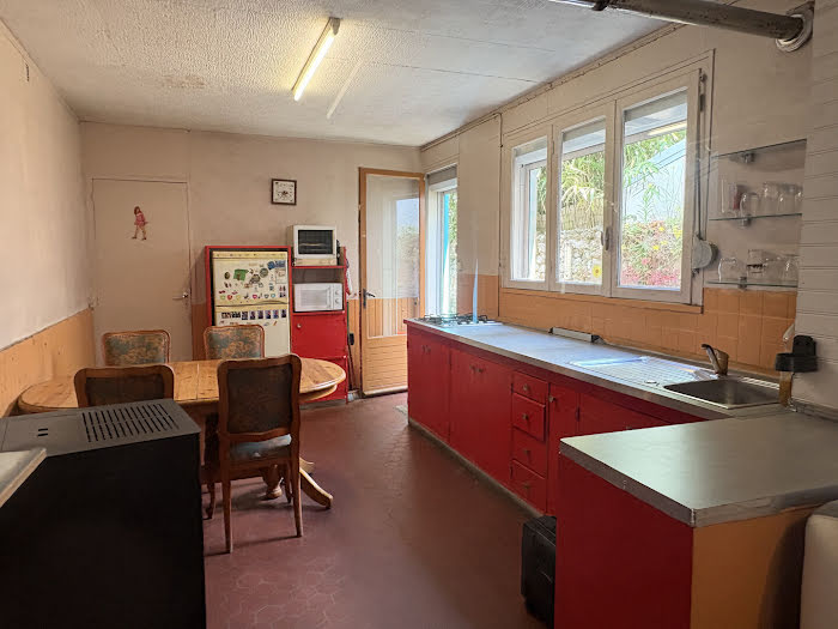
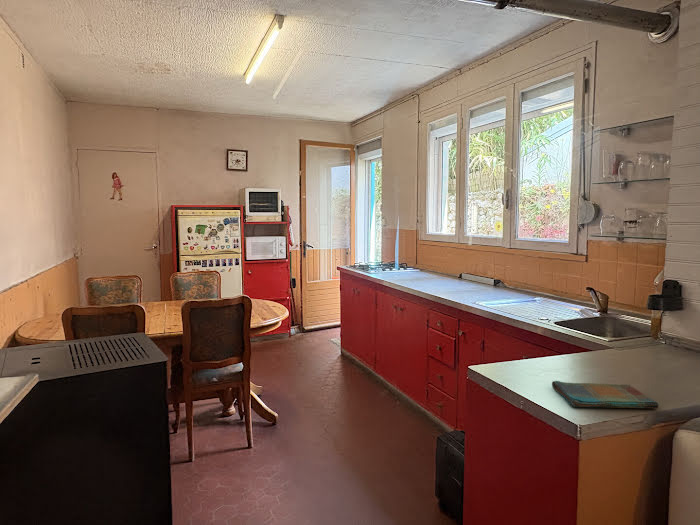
+ dish towel [551,380,660,409]
